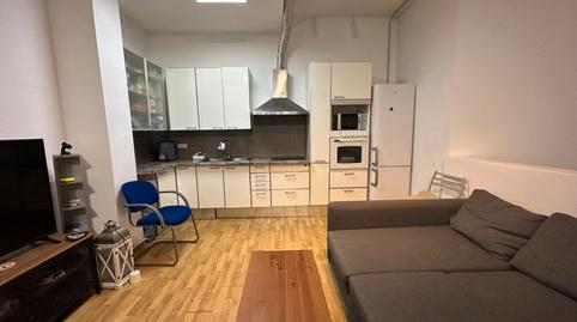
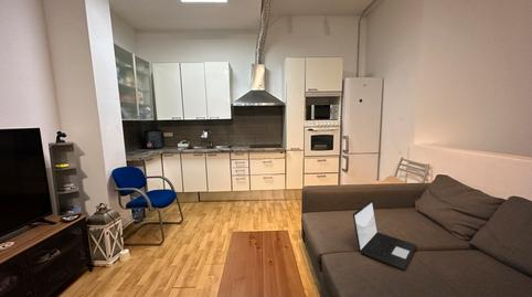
+ laptop [352,200,417,271]
